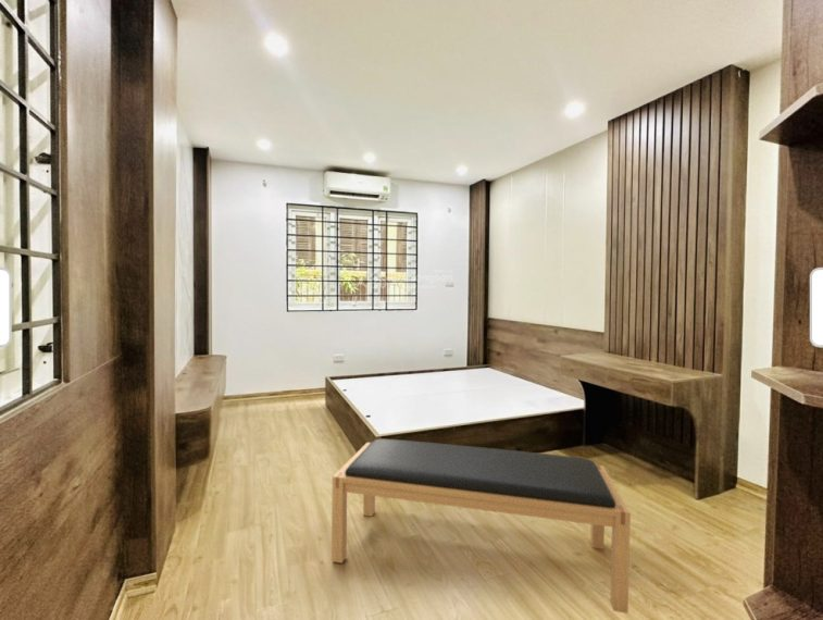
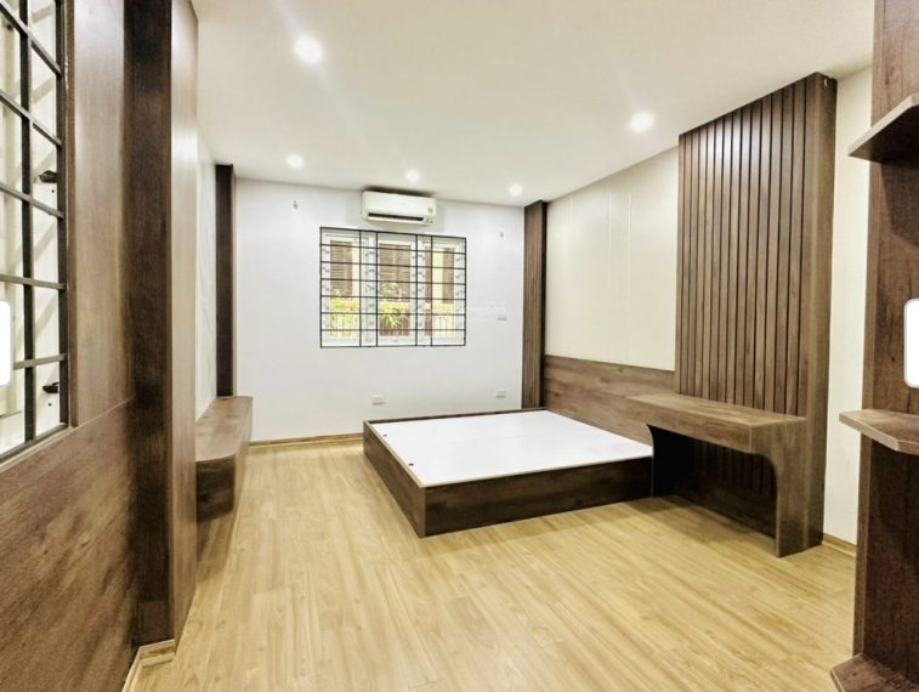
- bench [331,437,632,615]
